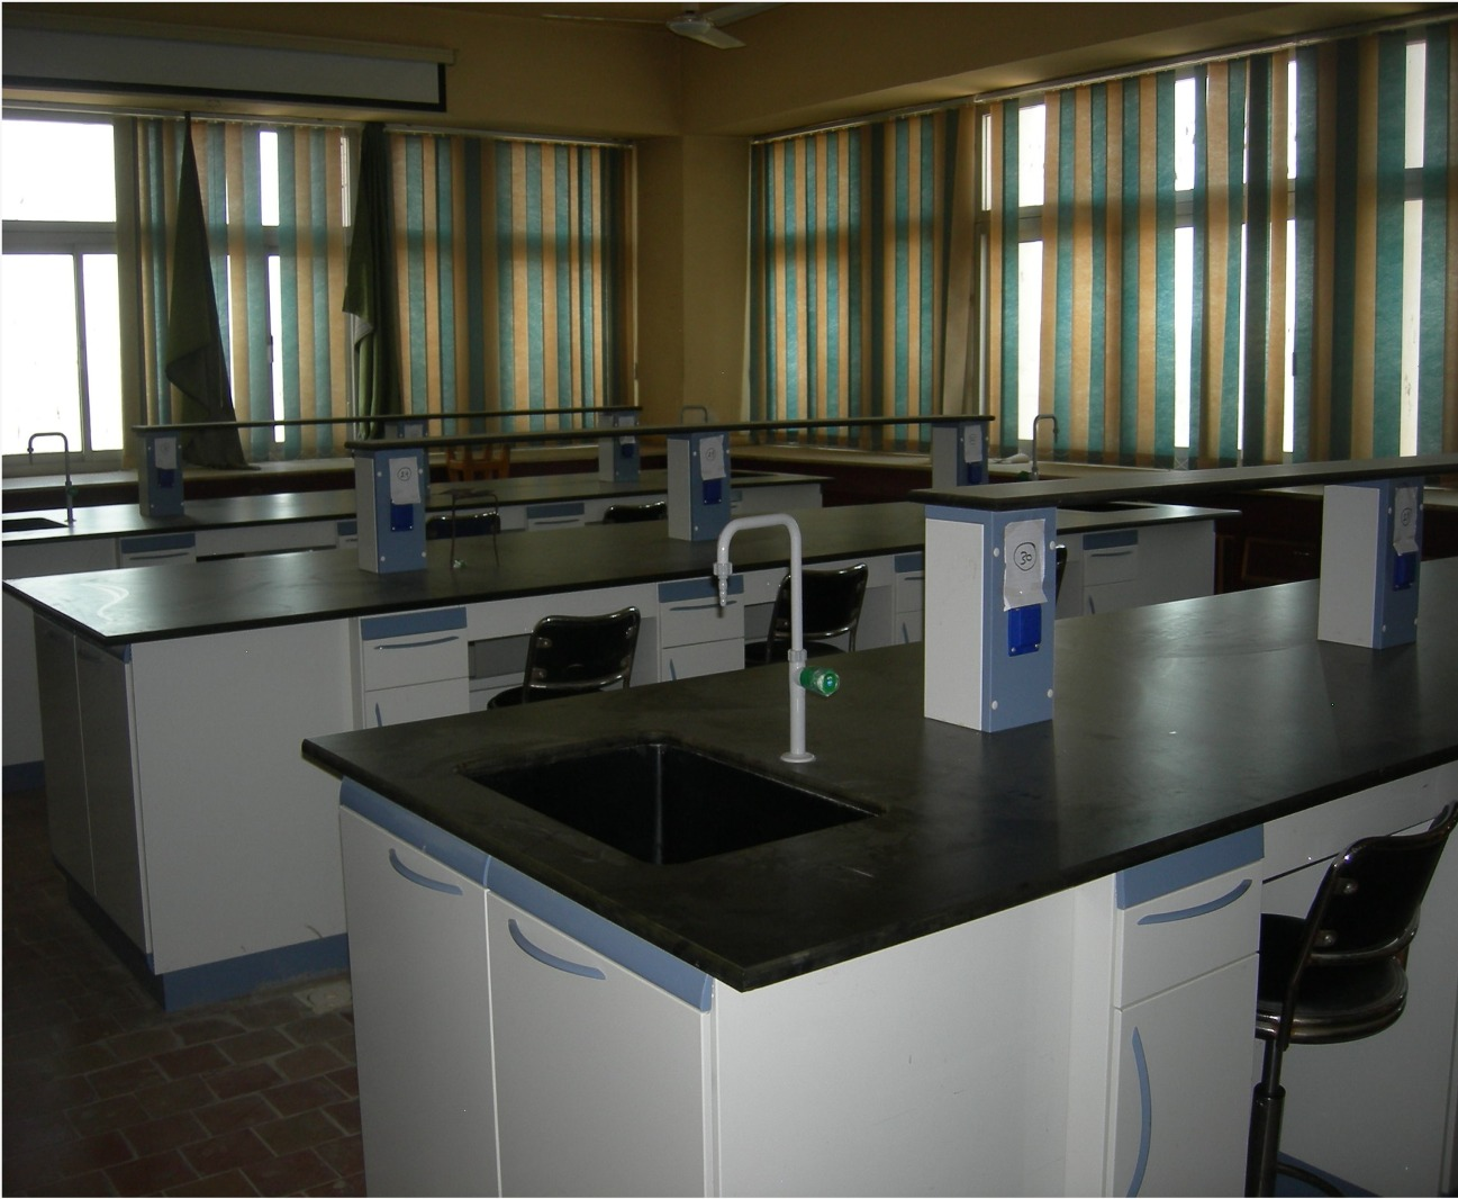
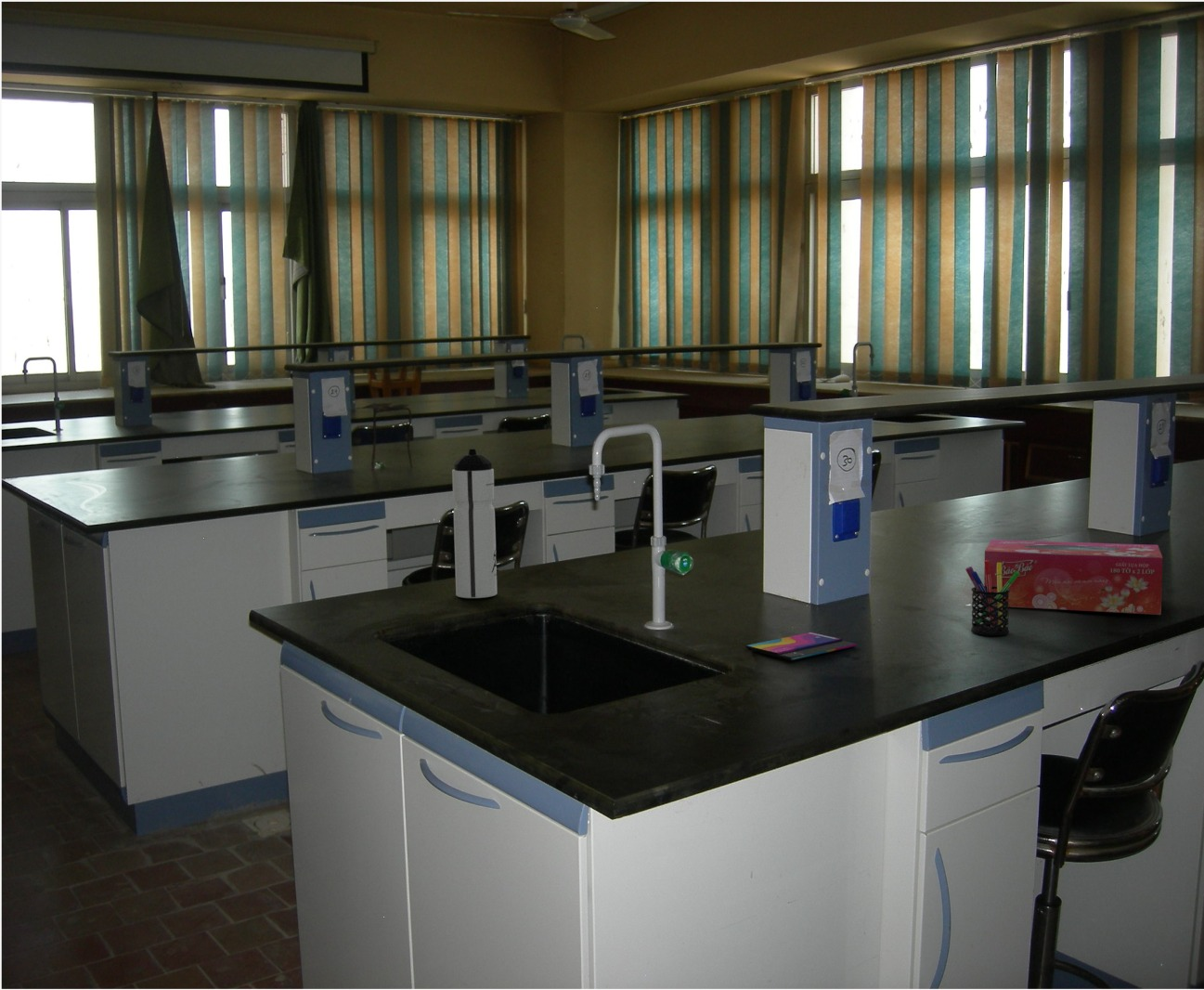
+ water bottle [451,449,498,599]
+ pen holder [964,560,1020,636]
+ smartphone [744,632,858,661]
+ tissue box [983,539,1163,616]
